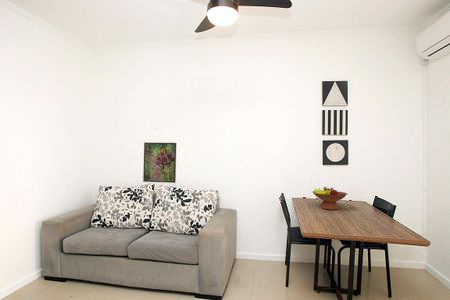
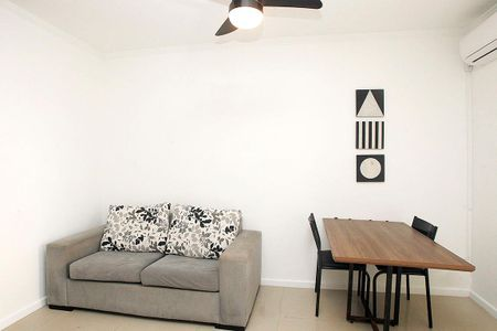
- fruit bowl [312,186,348,211]
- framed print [142,141,177,184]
